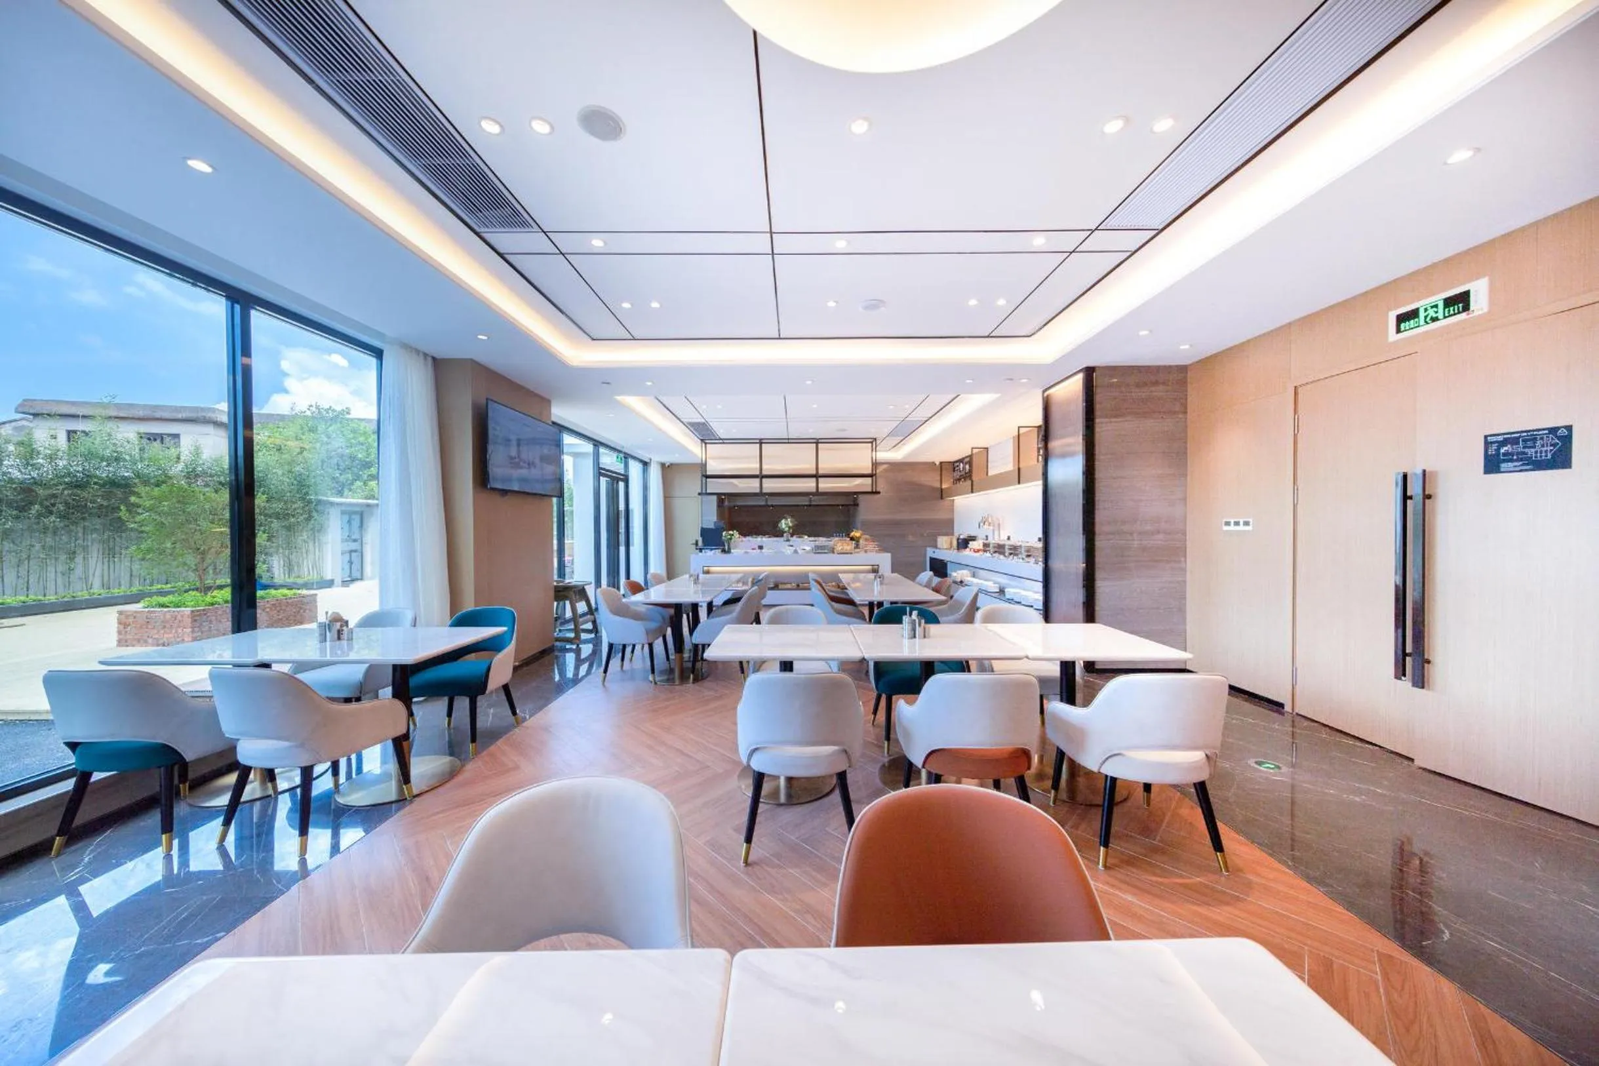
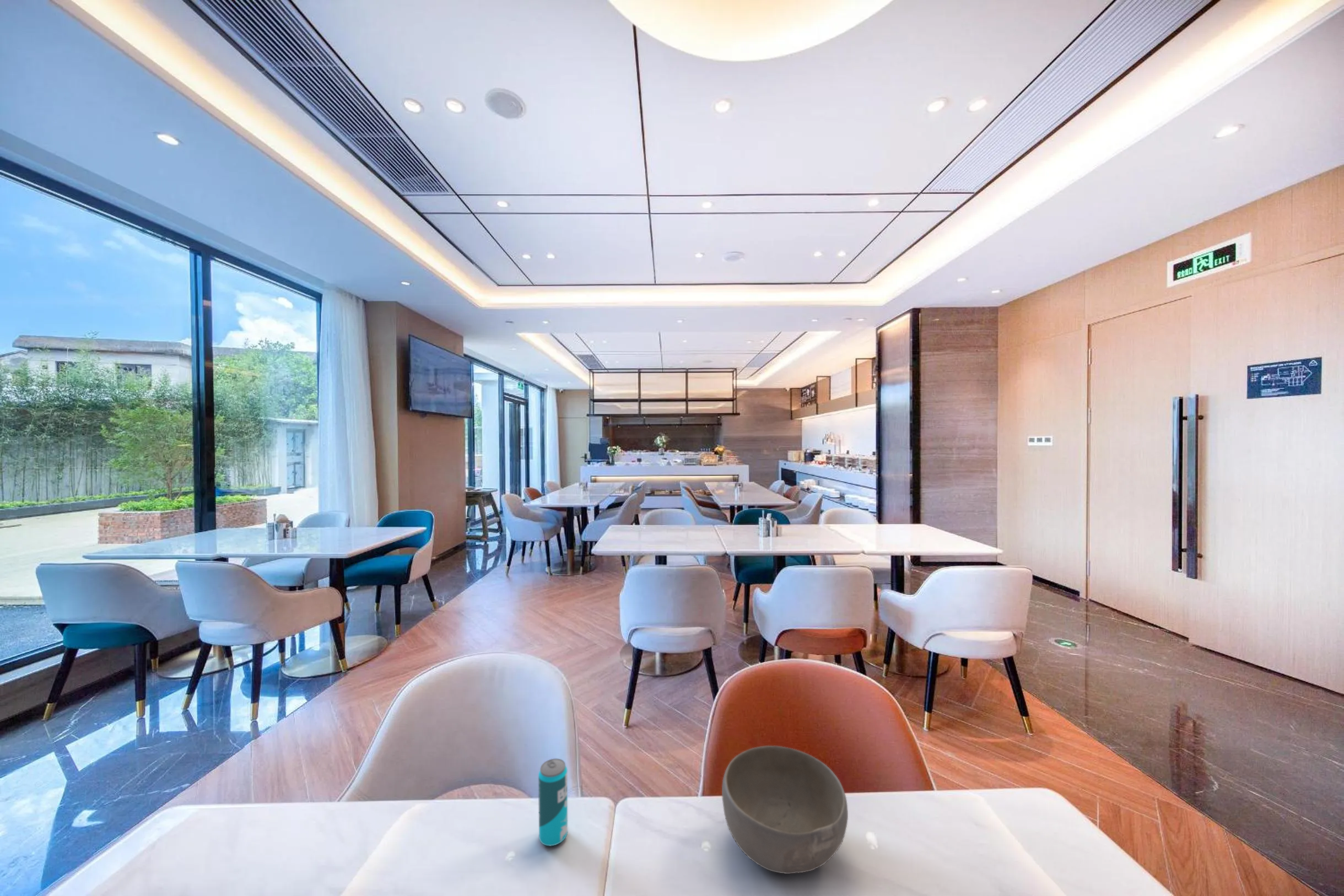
+ bowl [721,745,849,875]
+ beverage can [538,758,568,846]
